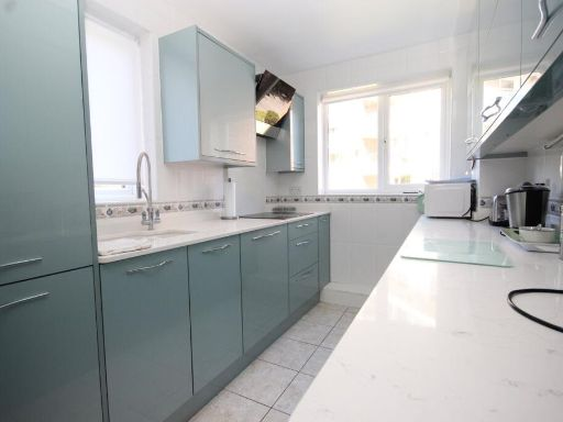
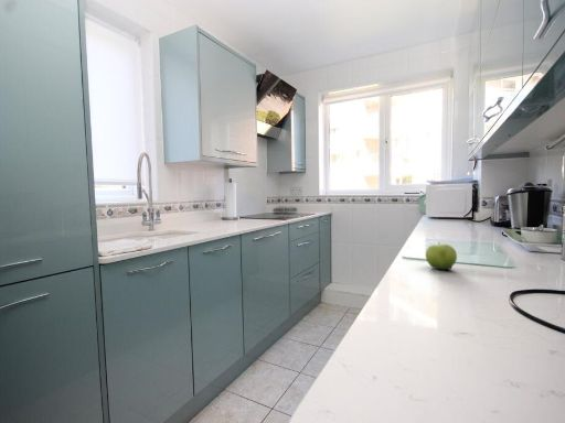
+ fruit [425,241,458,271]
